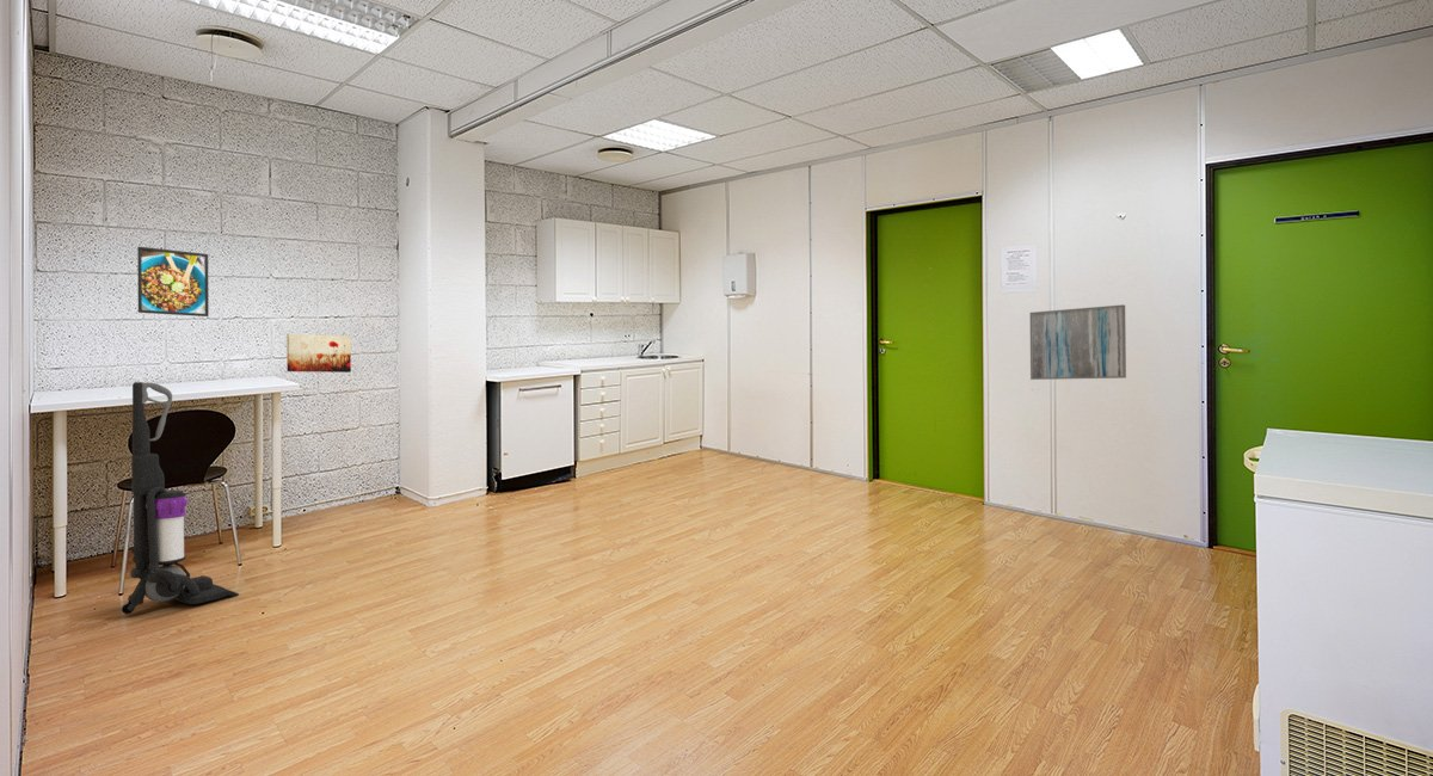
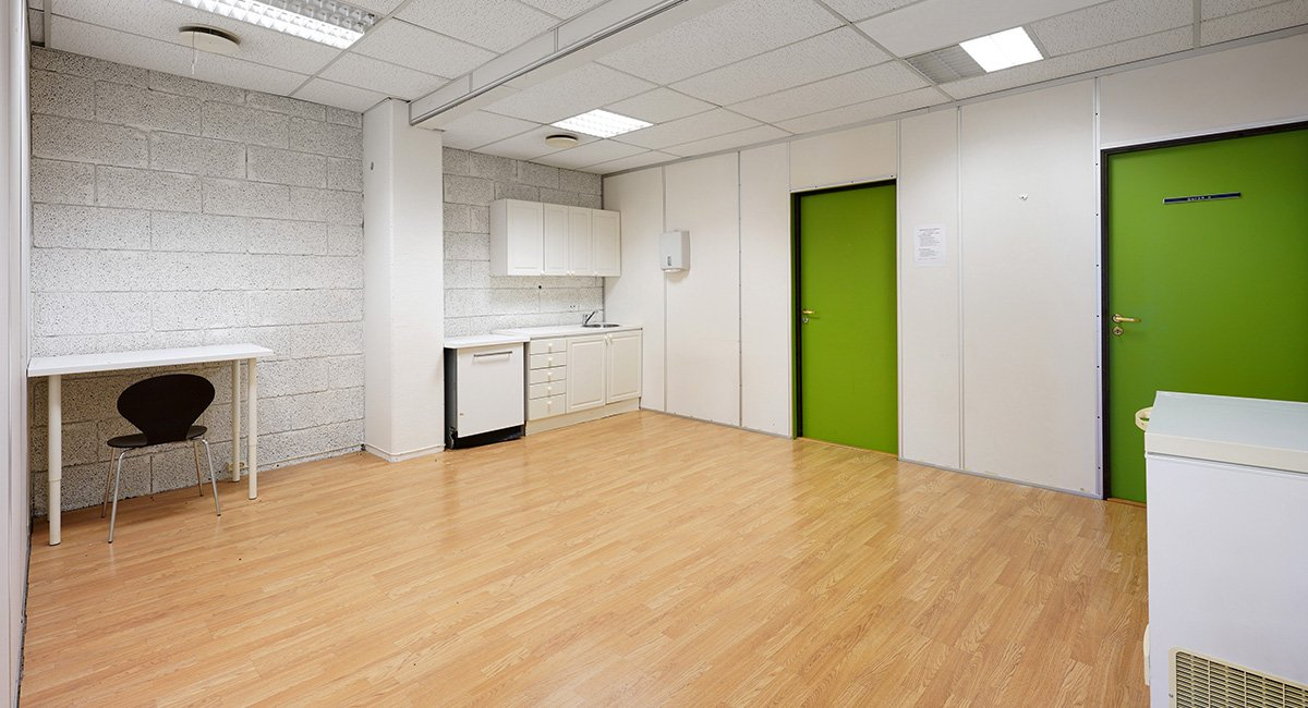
- wall art [285,332,352,374]
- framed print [136,246,210,318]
- vacuum cleaner [119,381,240,615]
- wall art [1028,303,1127,381]
